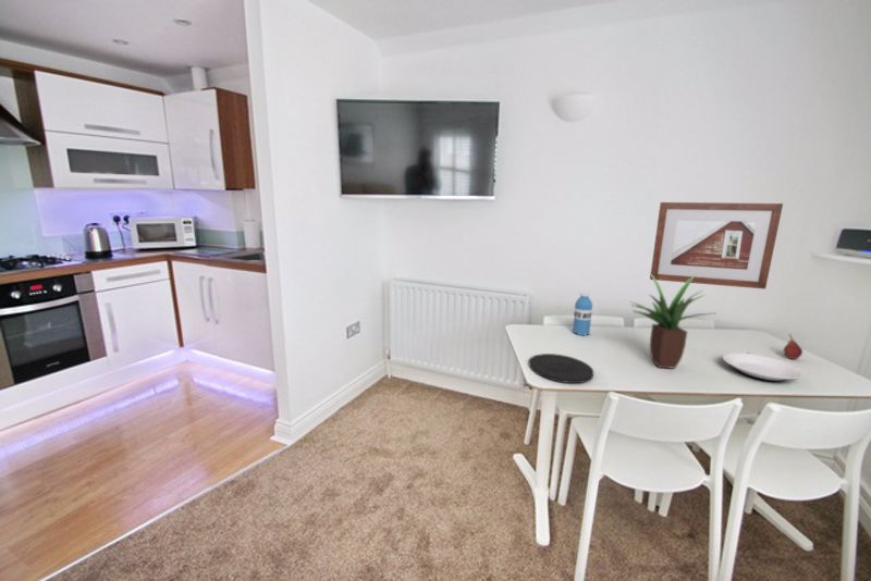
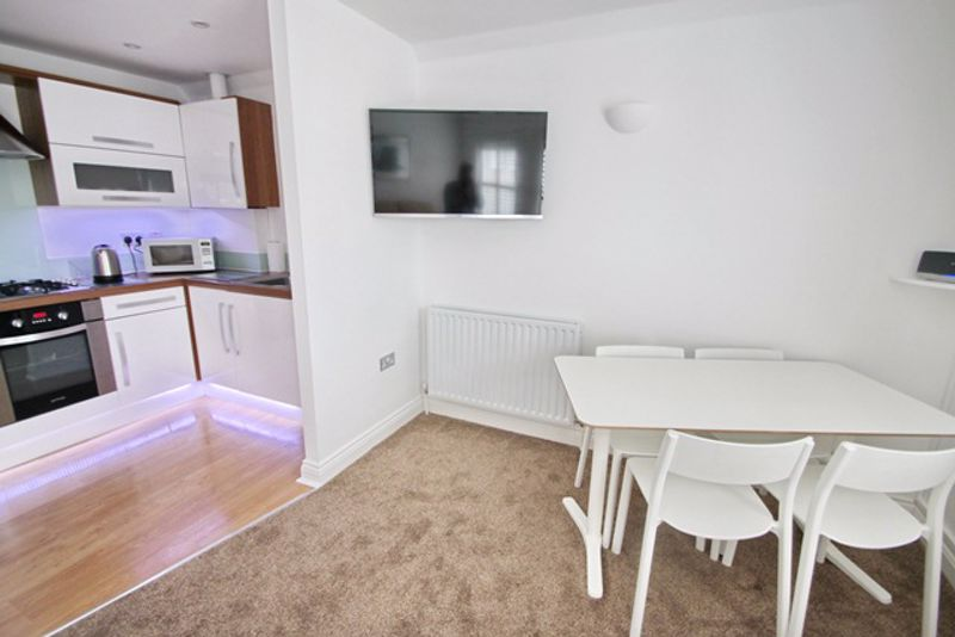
- potted plant [629,272,715,370]
- picture frame [649,201,784,290]
- plate [528,353,594,384]
- fruit [782,333,803,360]
- water bottle [572,290,593,336]
- plate [722,351,805,383]
